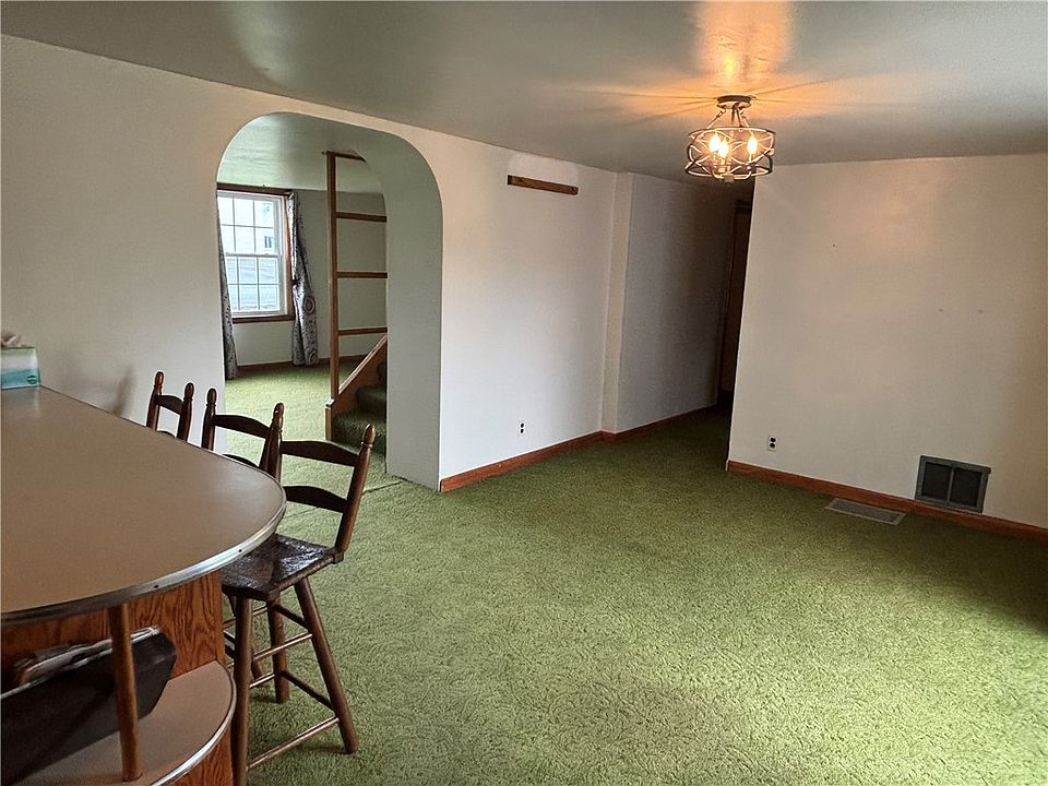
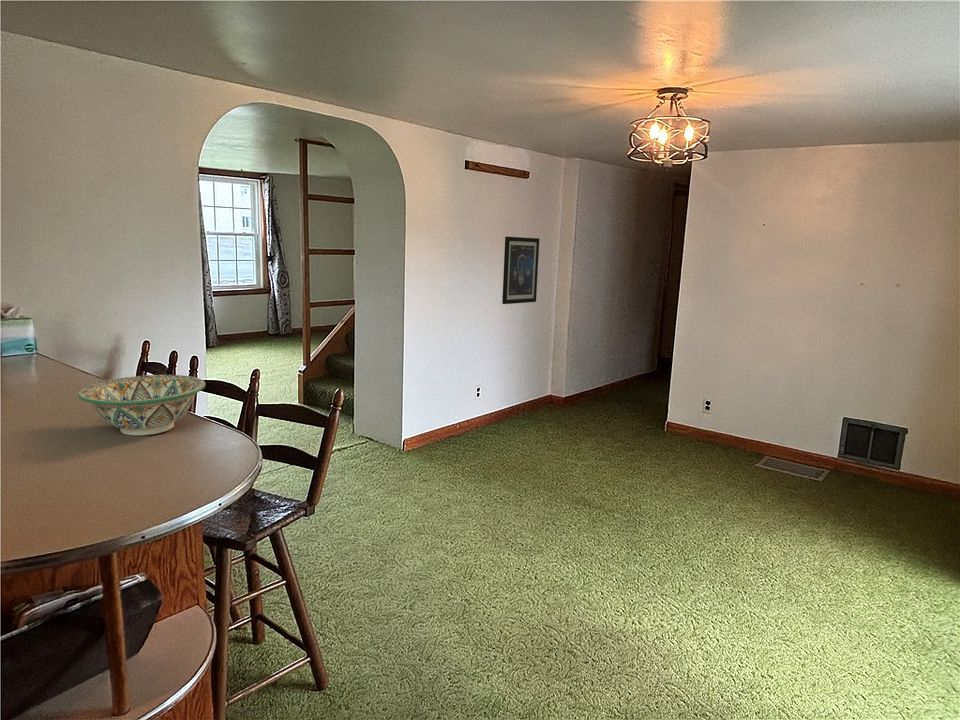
+ decorative bowl [77,374,207,437]
+ wall art [501,236,540,305]
